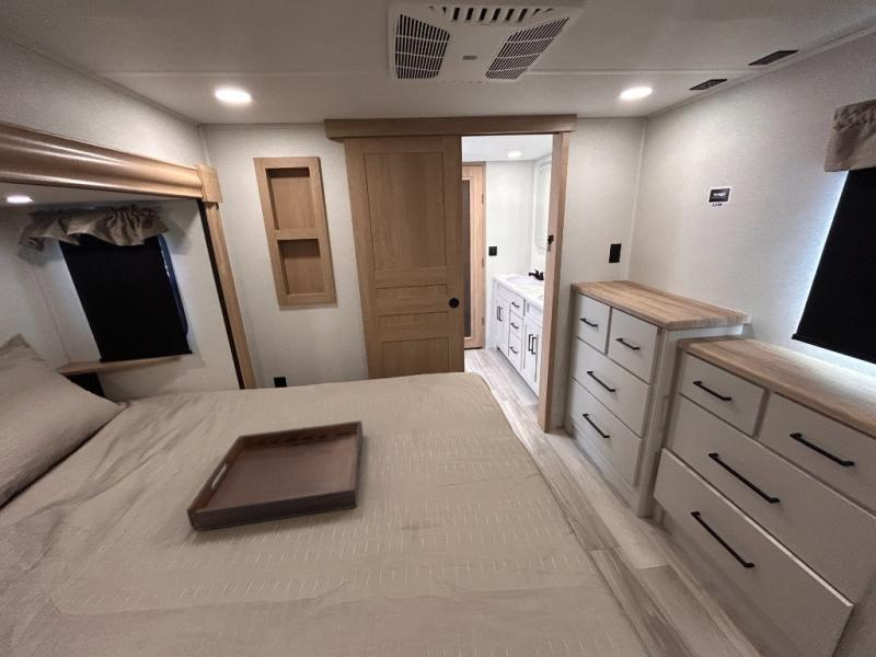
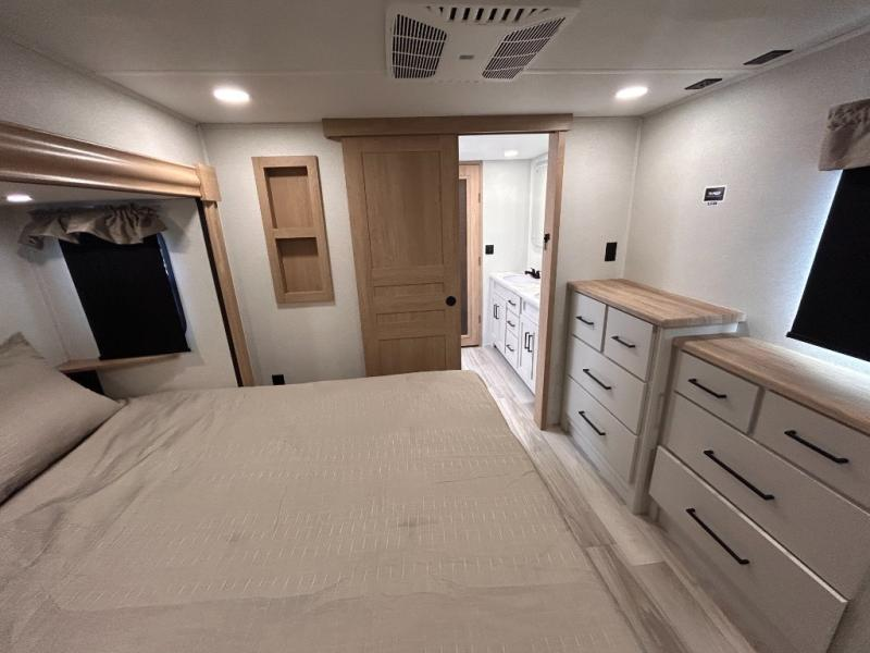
- serving tray [185,419,365,532]
